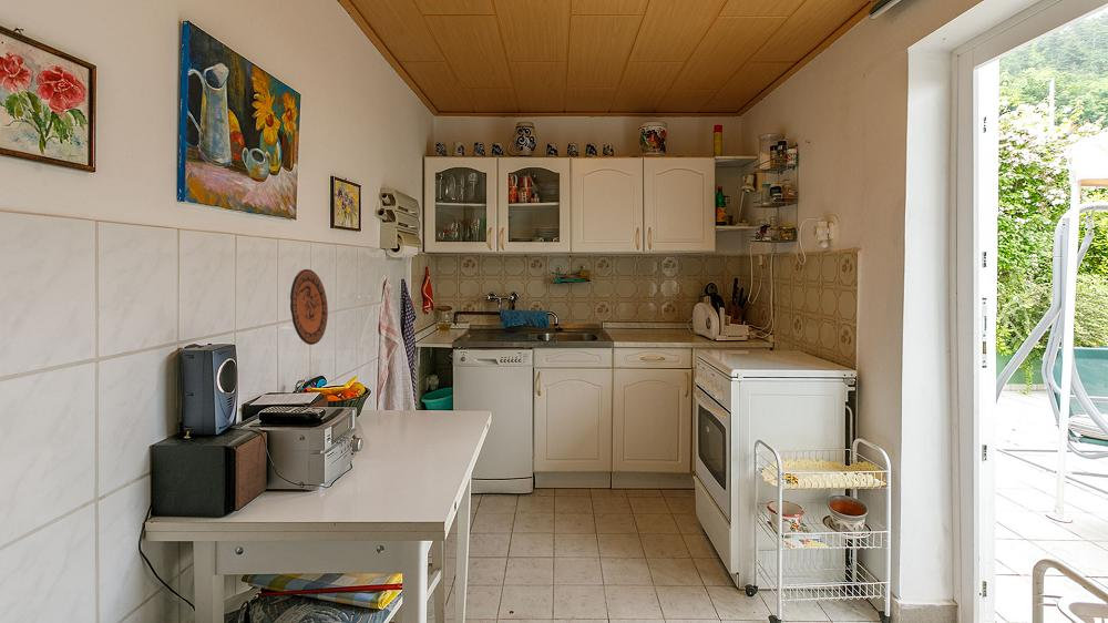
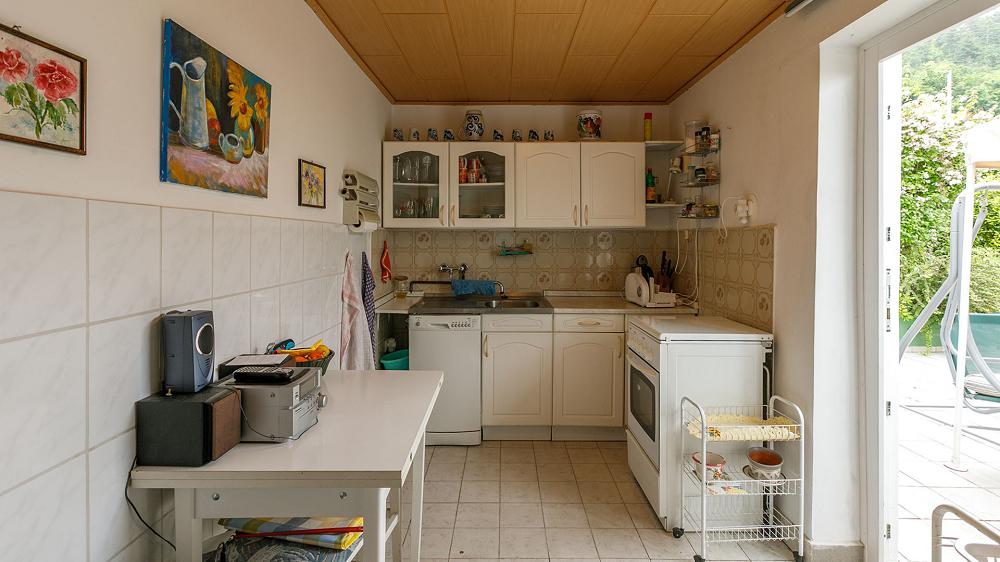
- decorative plate [289,268,329,346]
